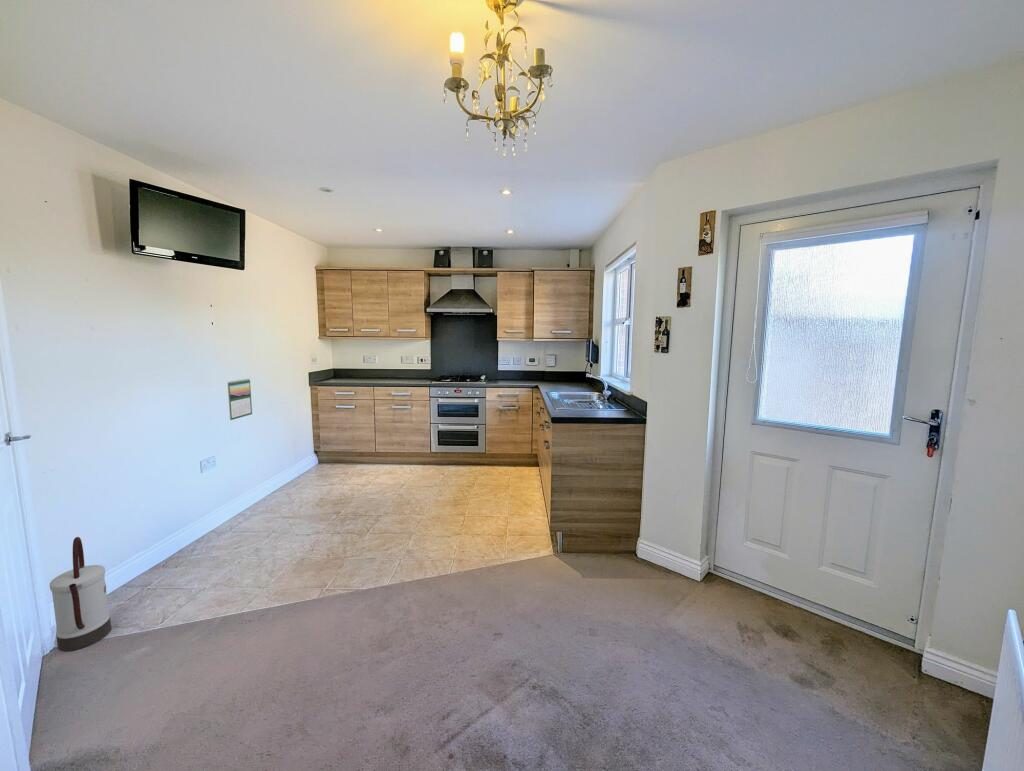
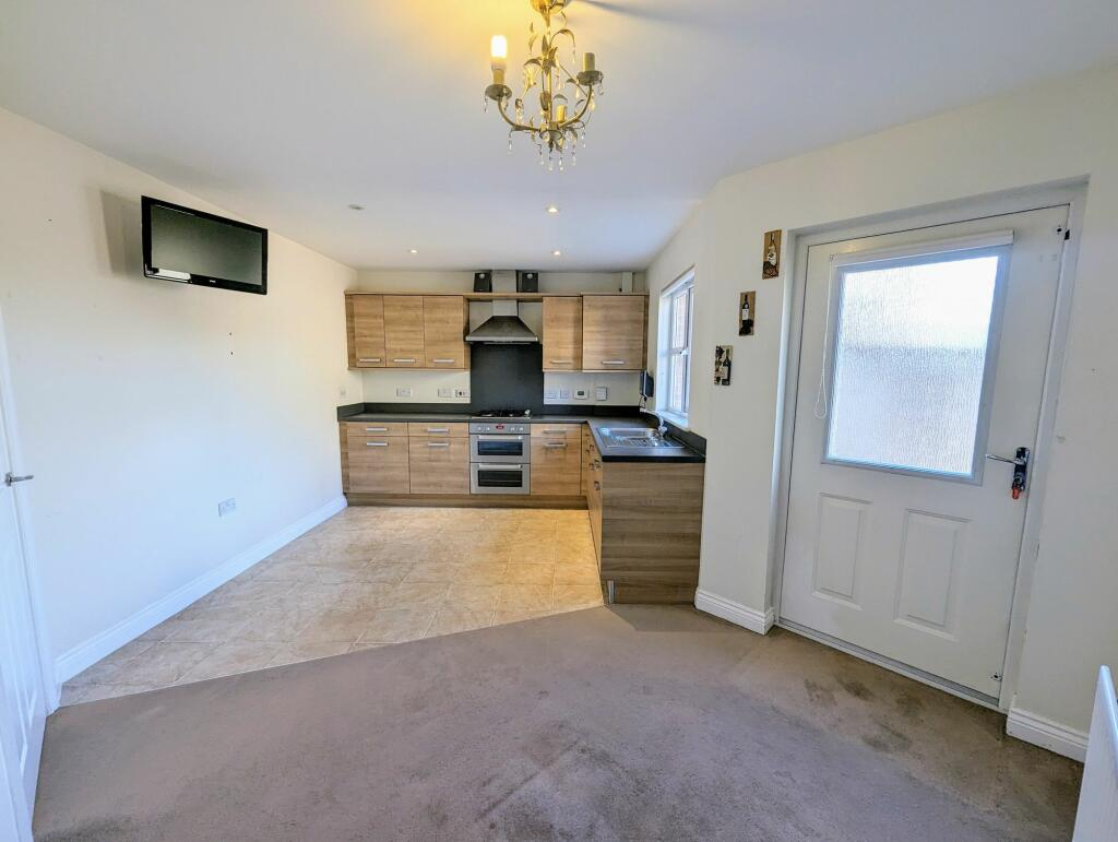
- watering can [49,536,112,652]
- calendar [227,378,253,421]
